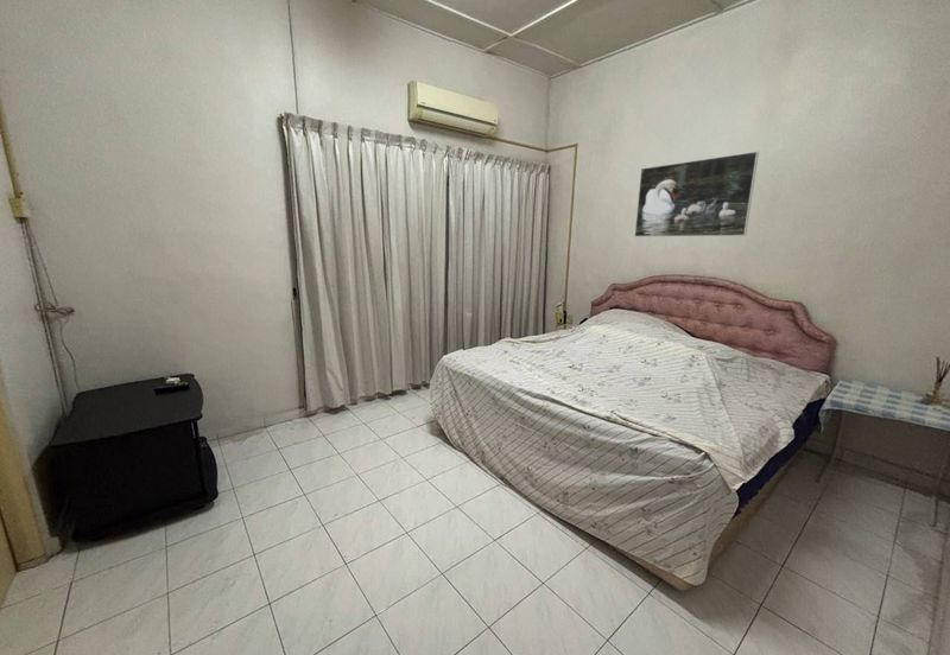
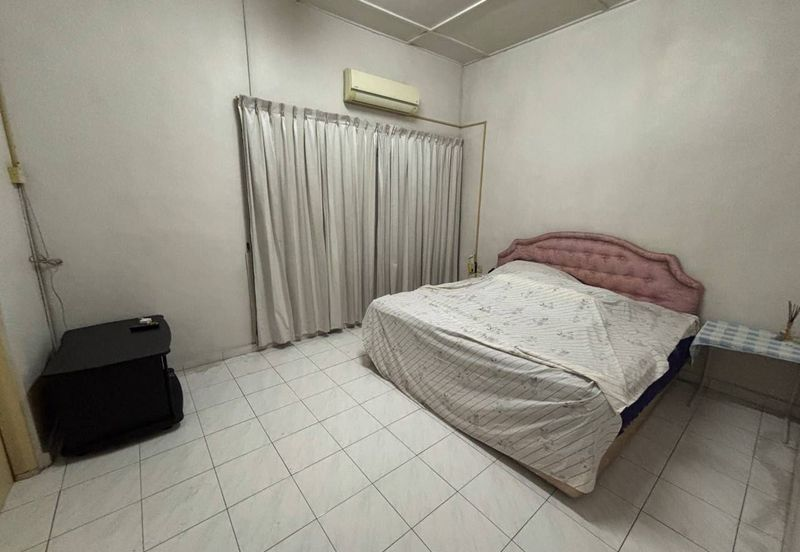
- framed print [633,151,760,237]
